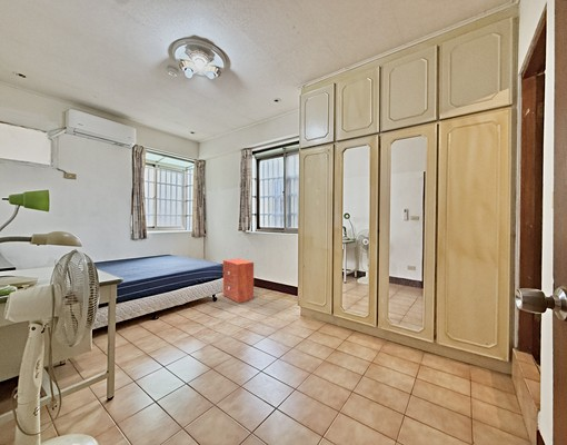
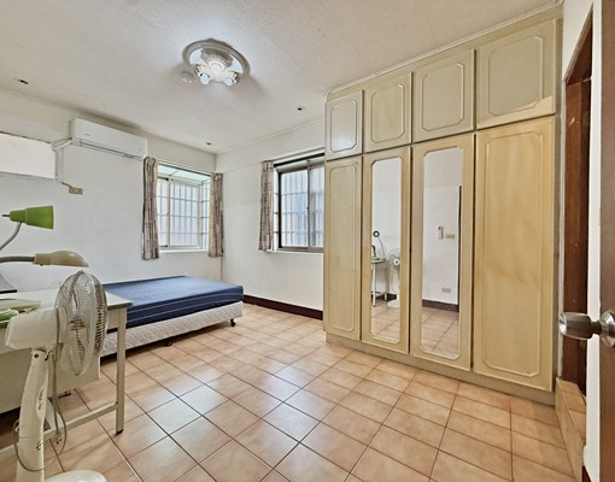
- nightstand [222,258,255,304]
